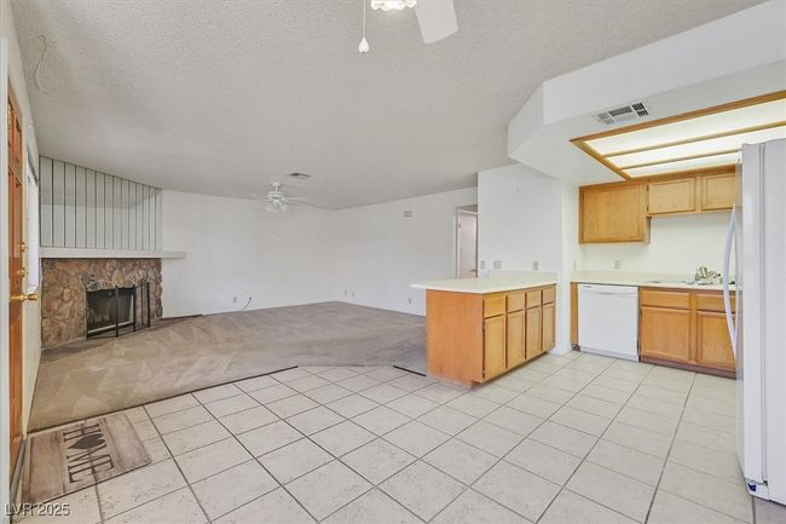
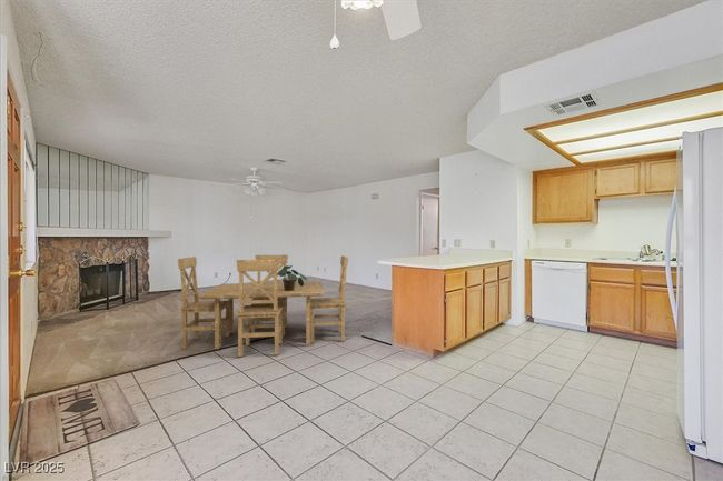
+ dining set [177,254,349,358]
+ potted plant [277,264,308,291]
